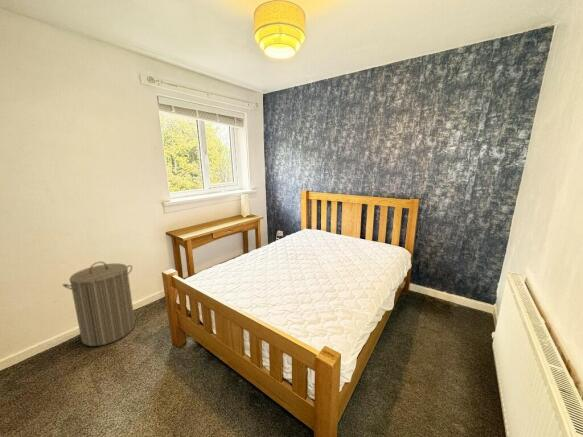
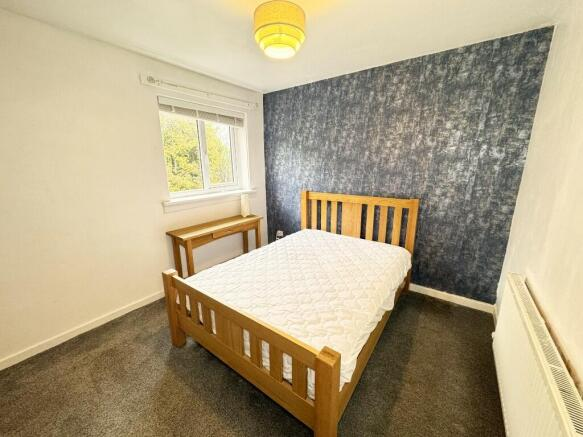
- laundry hamper [62,261,136,347]
